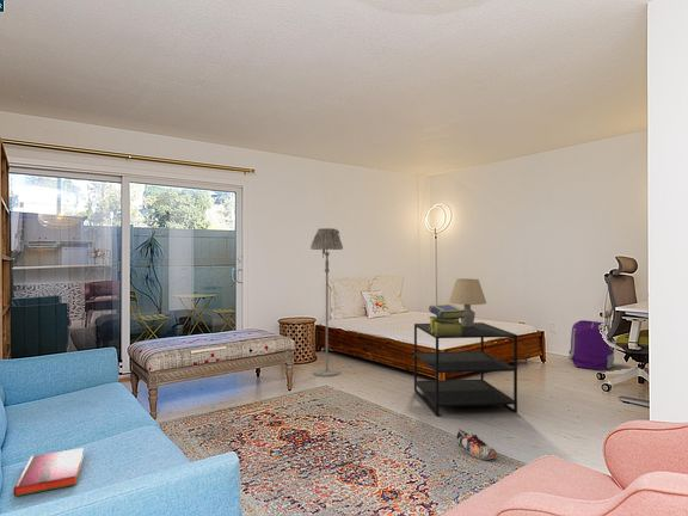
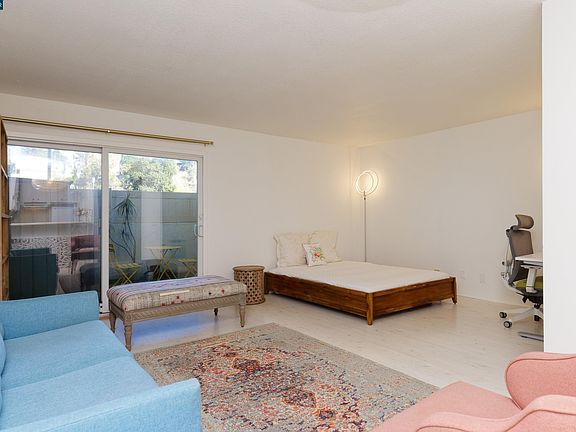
- stack of books [428,303,465,337]
- side table [413,321,518,418]
- shoe [456,428,498,461]
- floor lamp [309,227,344,377]
- table lamp [448,277,487,327]
- backpack [567,319,616,371]
- hardback book [12,447,85,498]
